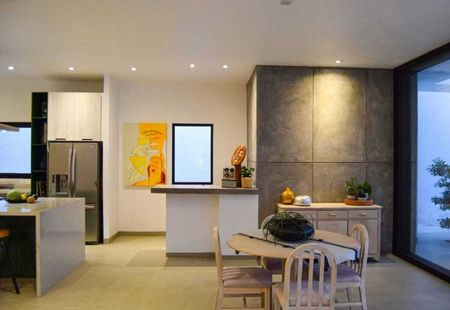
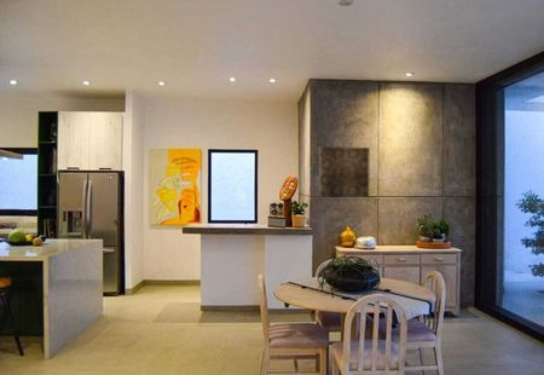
+ wall art [318,145,371,198]
